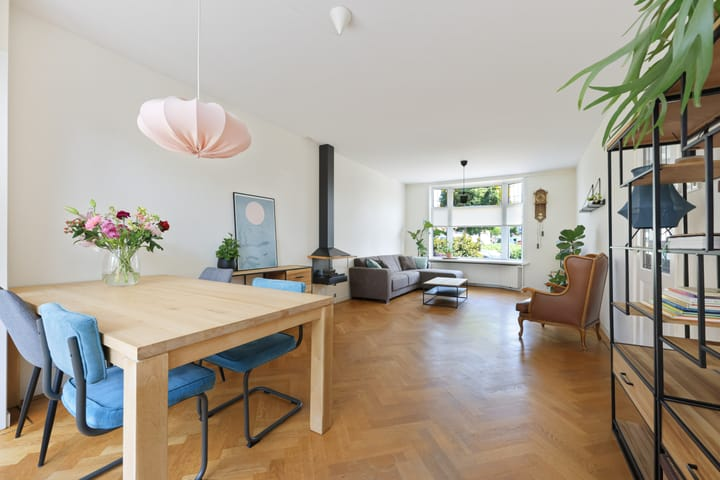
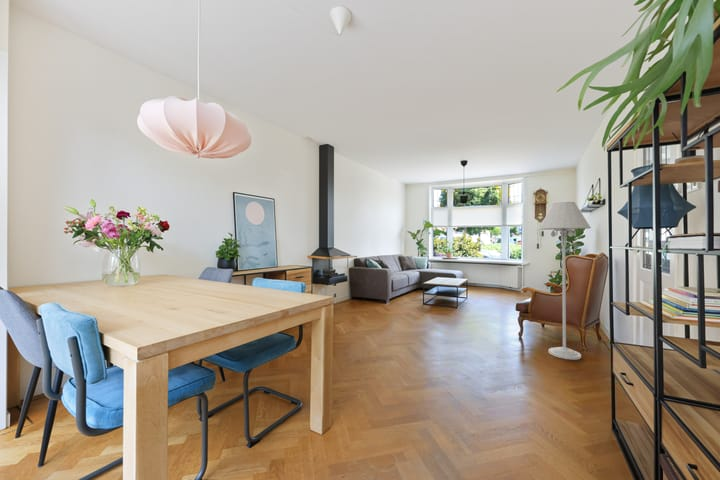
+ floor lamp [538,201,592,361]
